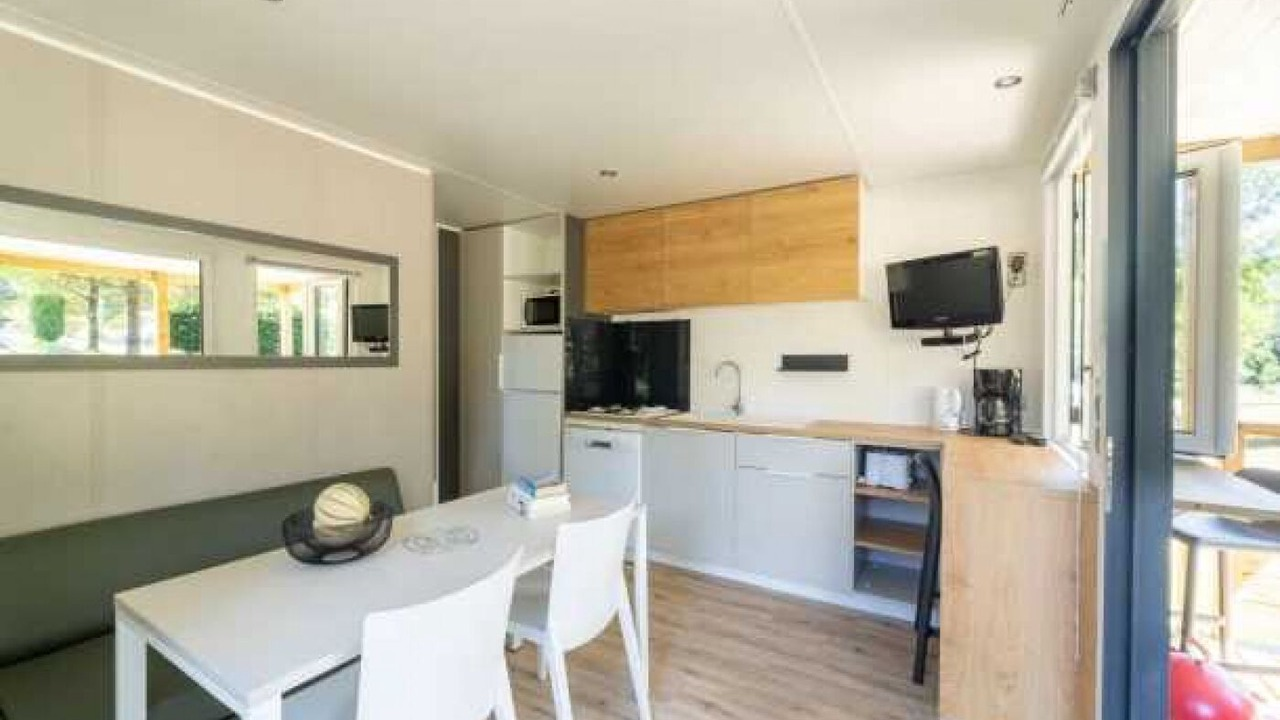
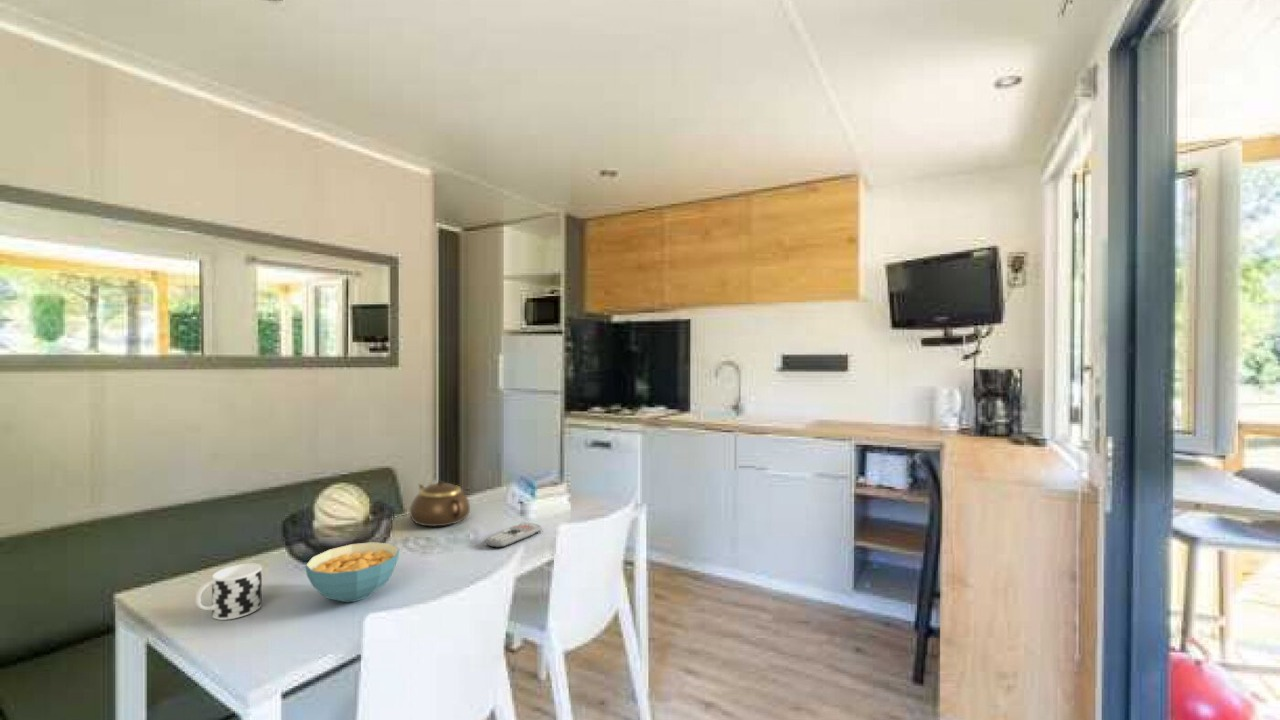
+ cup [194,563,263,621]
+ teapot [409,480,471,527]
+ cereal bowl [304,541,400,603]
+ remote control [485,522,543,549]
